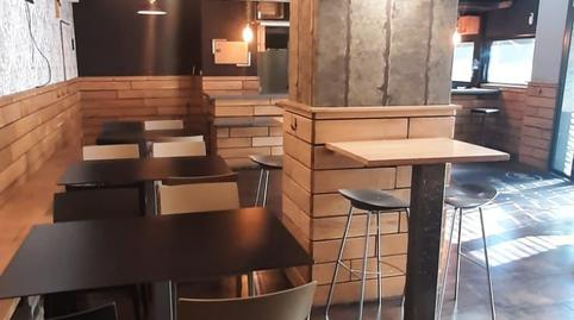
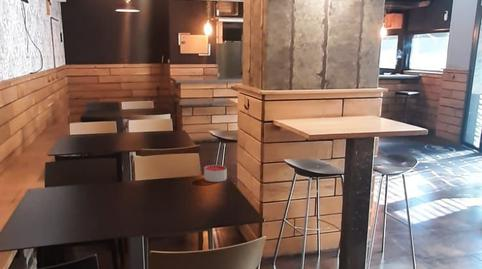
+ candle [203,164,228,183]
